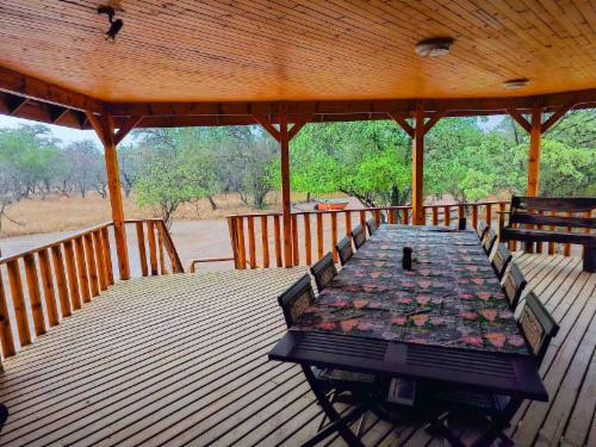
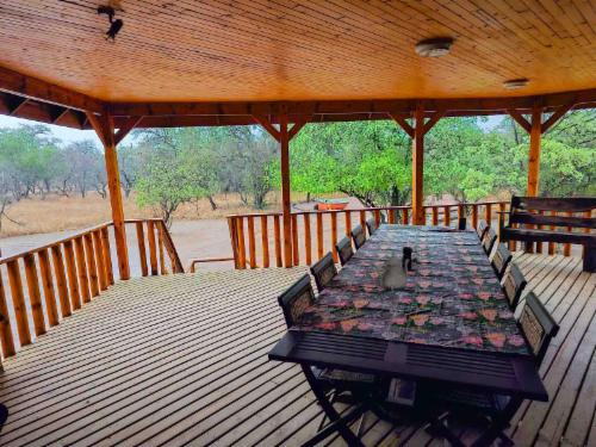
+ teapot [375,249,410,293]
